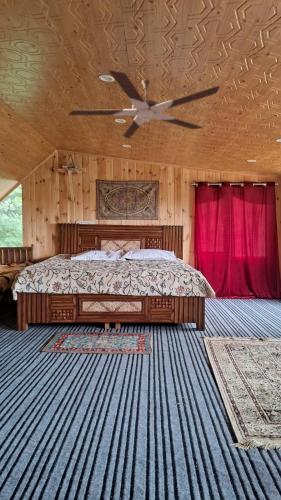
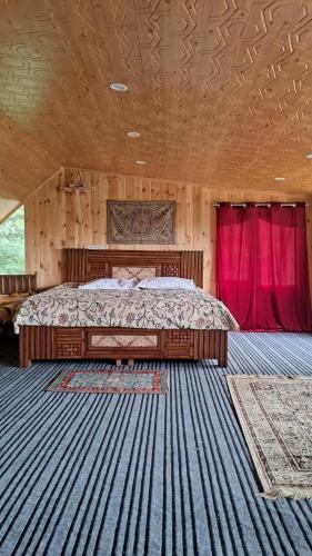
- ceiling fan [67,70,221,140]
